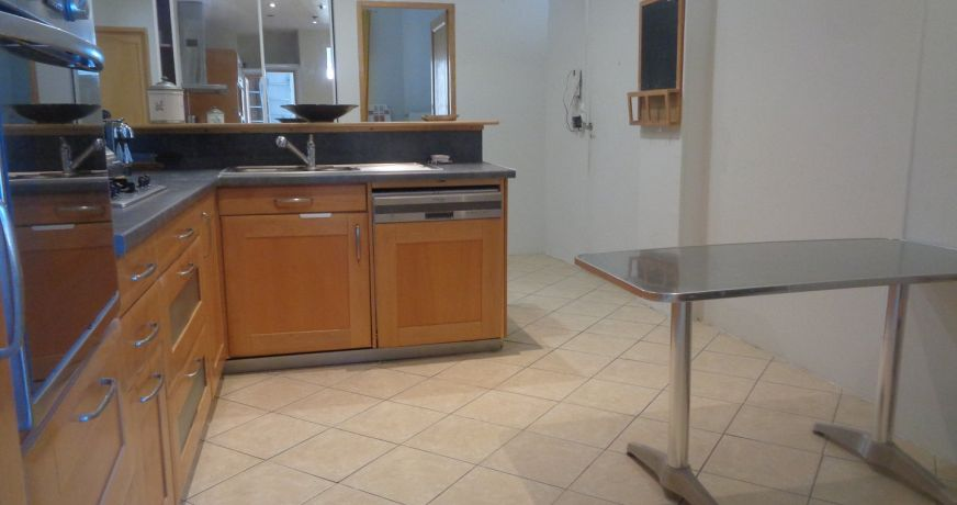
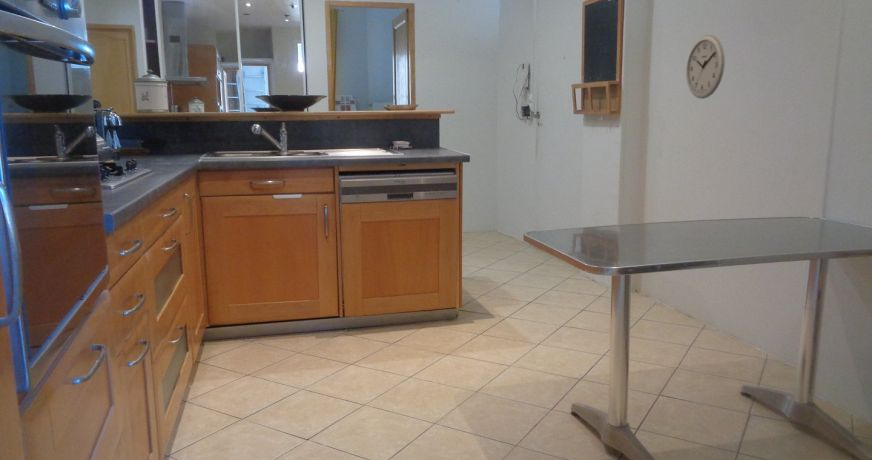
+ wall clock [685,34,726,100]
